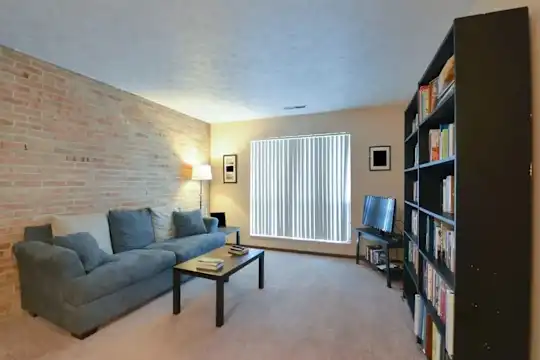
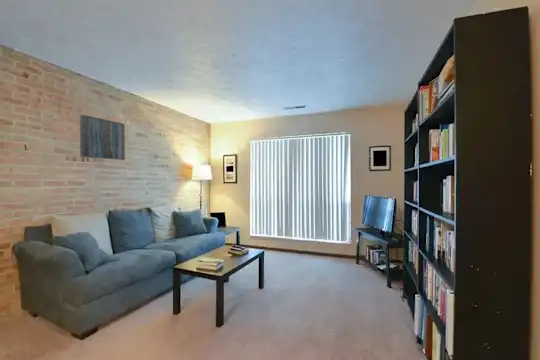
+ wall art [79,114,126,161]
